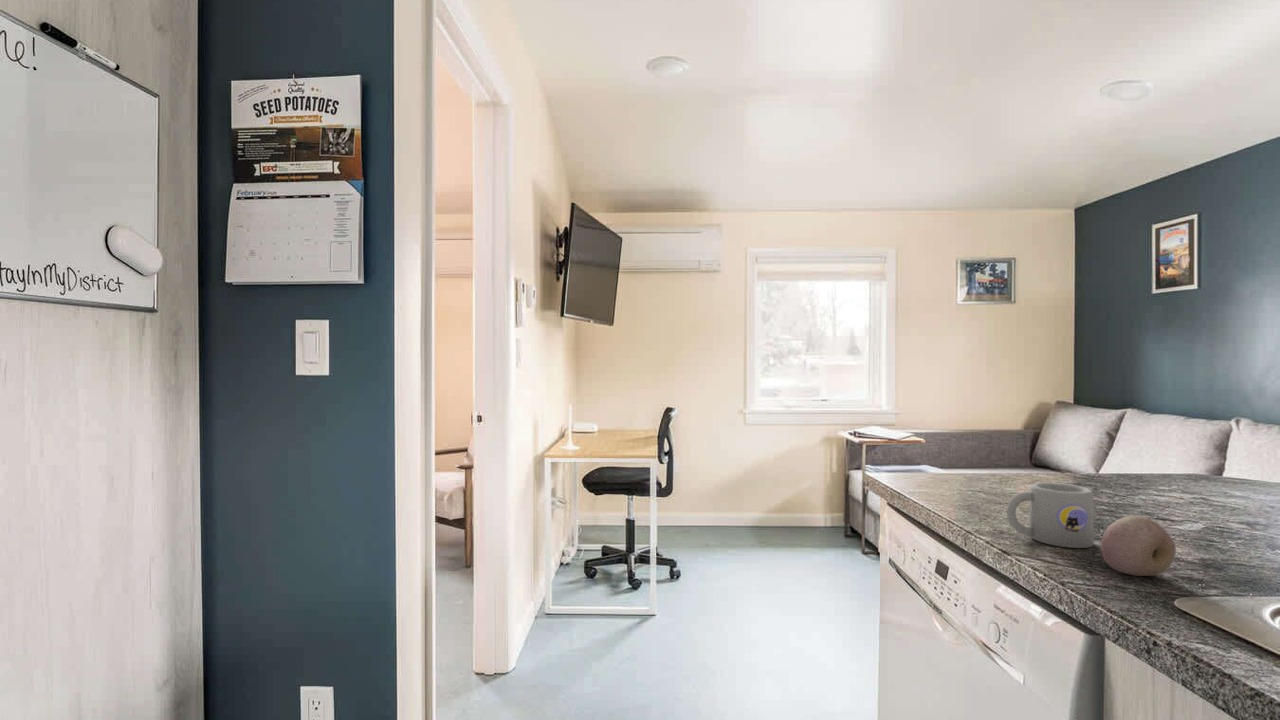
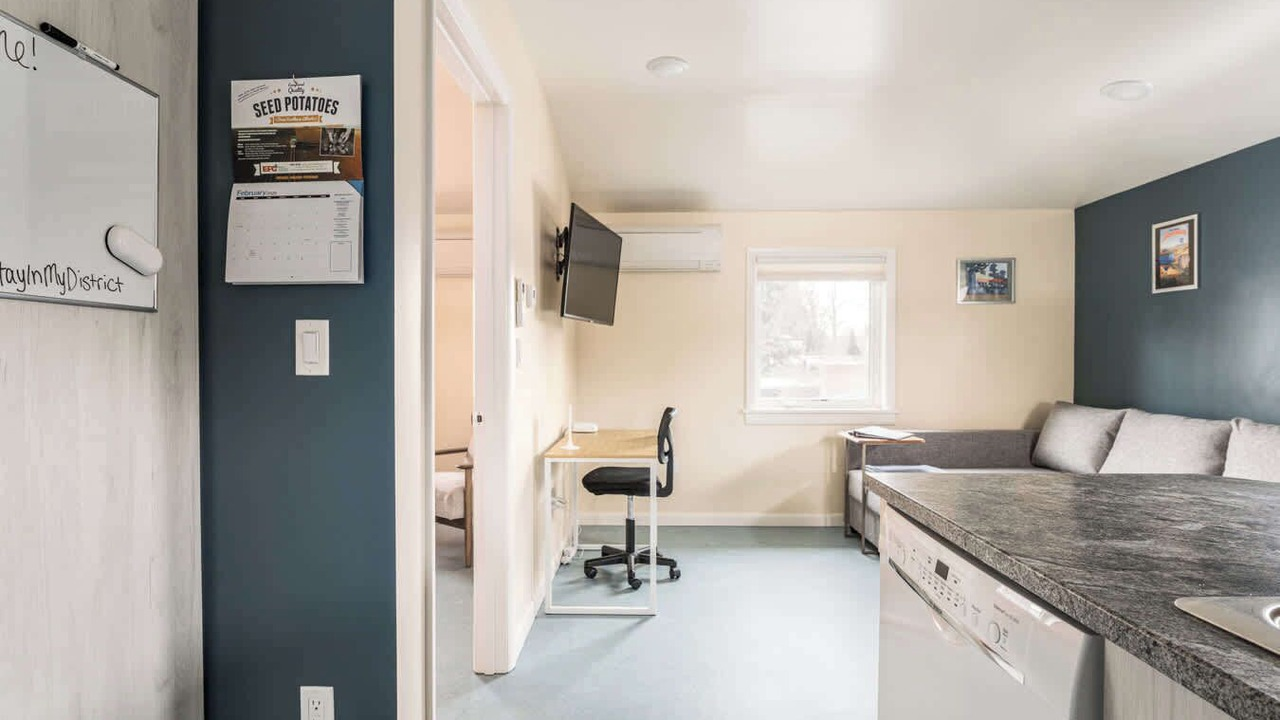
- fruit [1100,514,1177,577]
- mug [1006,482,1095,549]
